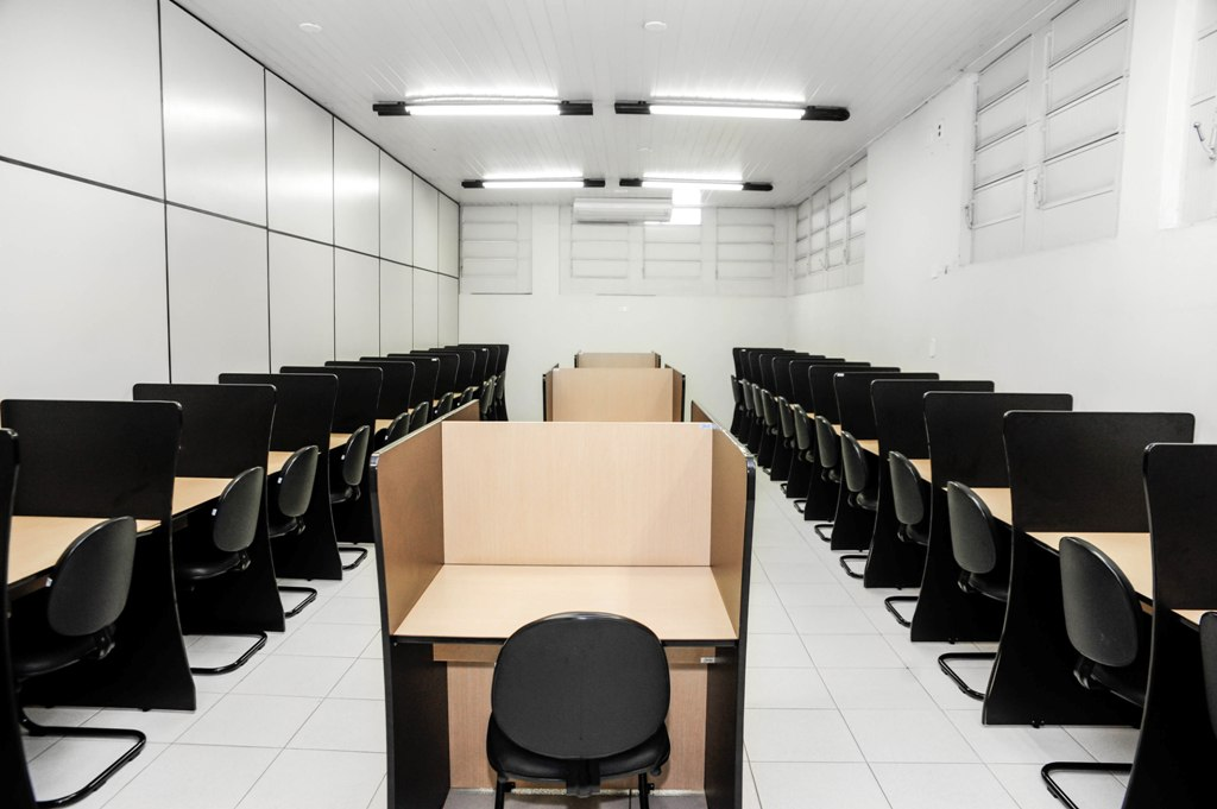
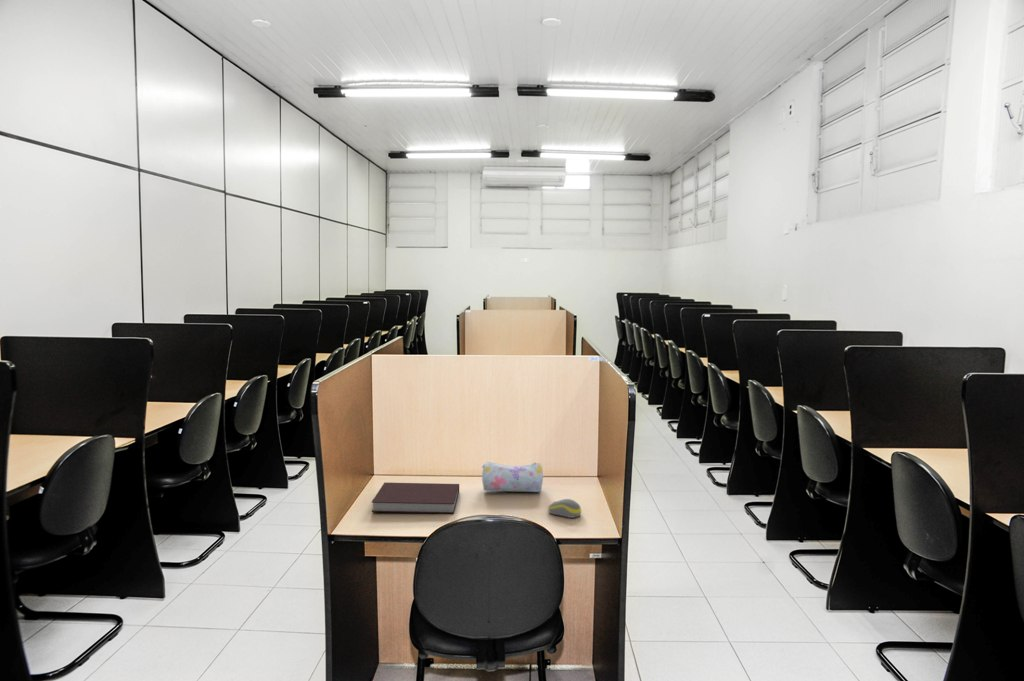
+ pencil case [481,461,544,493]
+ notebook [371,481,460,514]
+ computer mouse [547,498,582,519]
